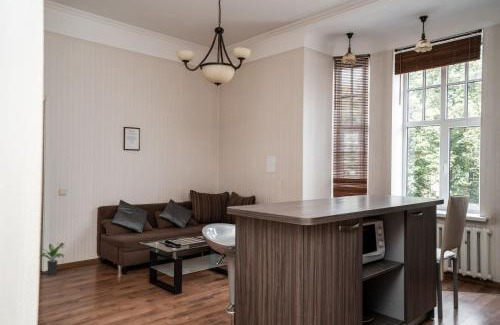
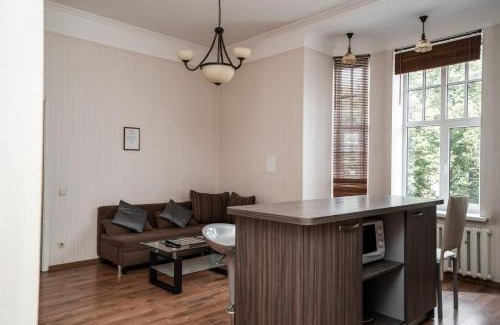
- potted plant [40,242,66,276]
